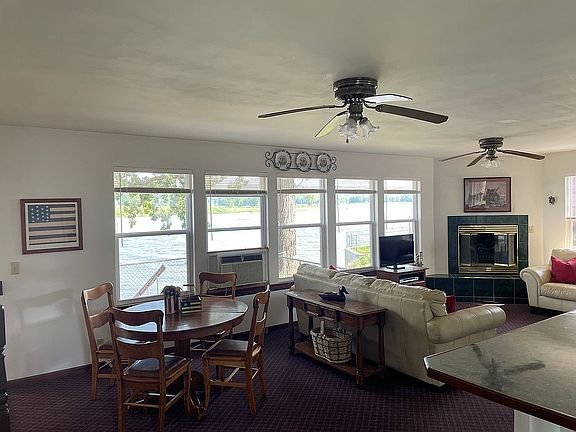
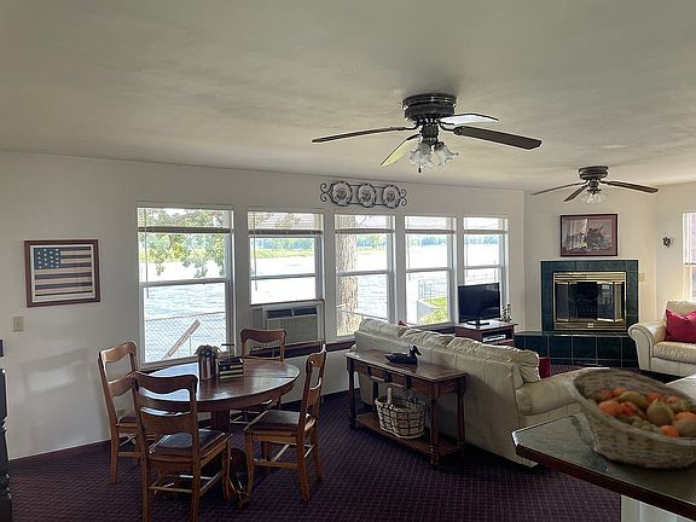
+ fruit basket [566,367,696,471]
